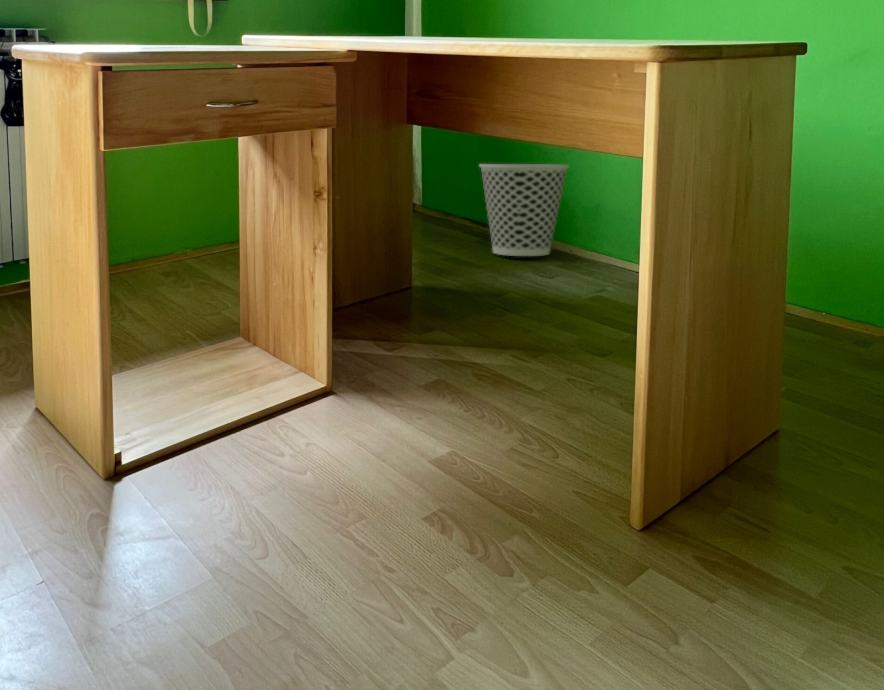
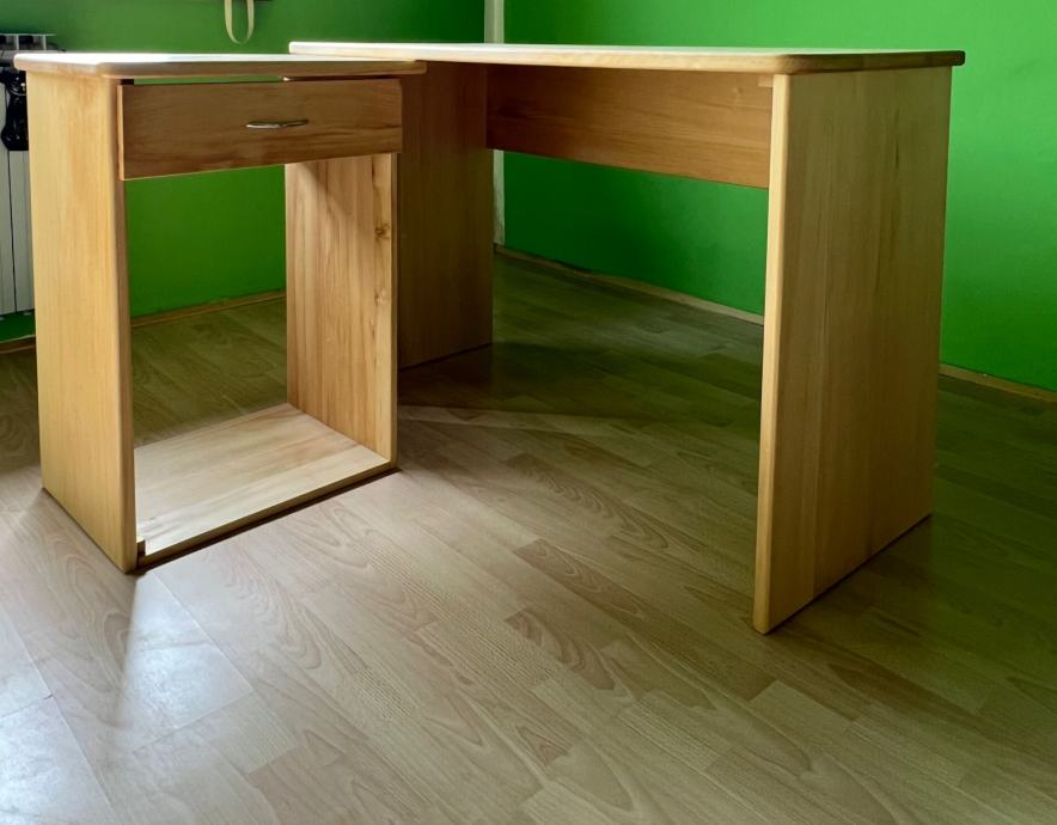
- wastebasket [478,163,570,257]
